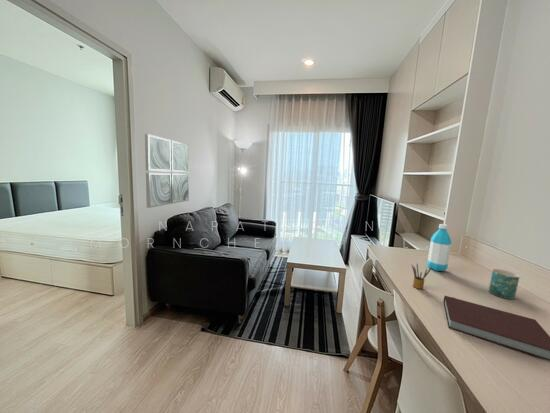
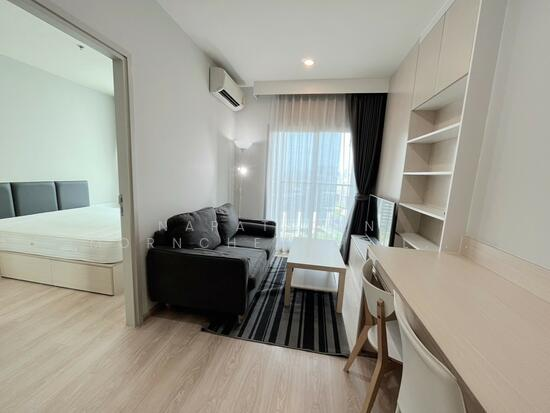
- mug [488,268,521,300]
- notebook [442,295,550,362]
- pencil box [411,263,432,290]
- wall art [144,133,190,209]
- water bottle [426,223,453,272]
